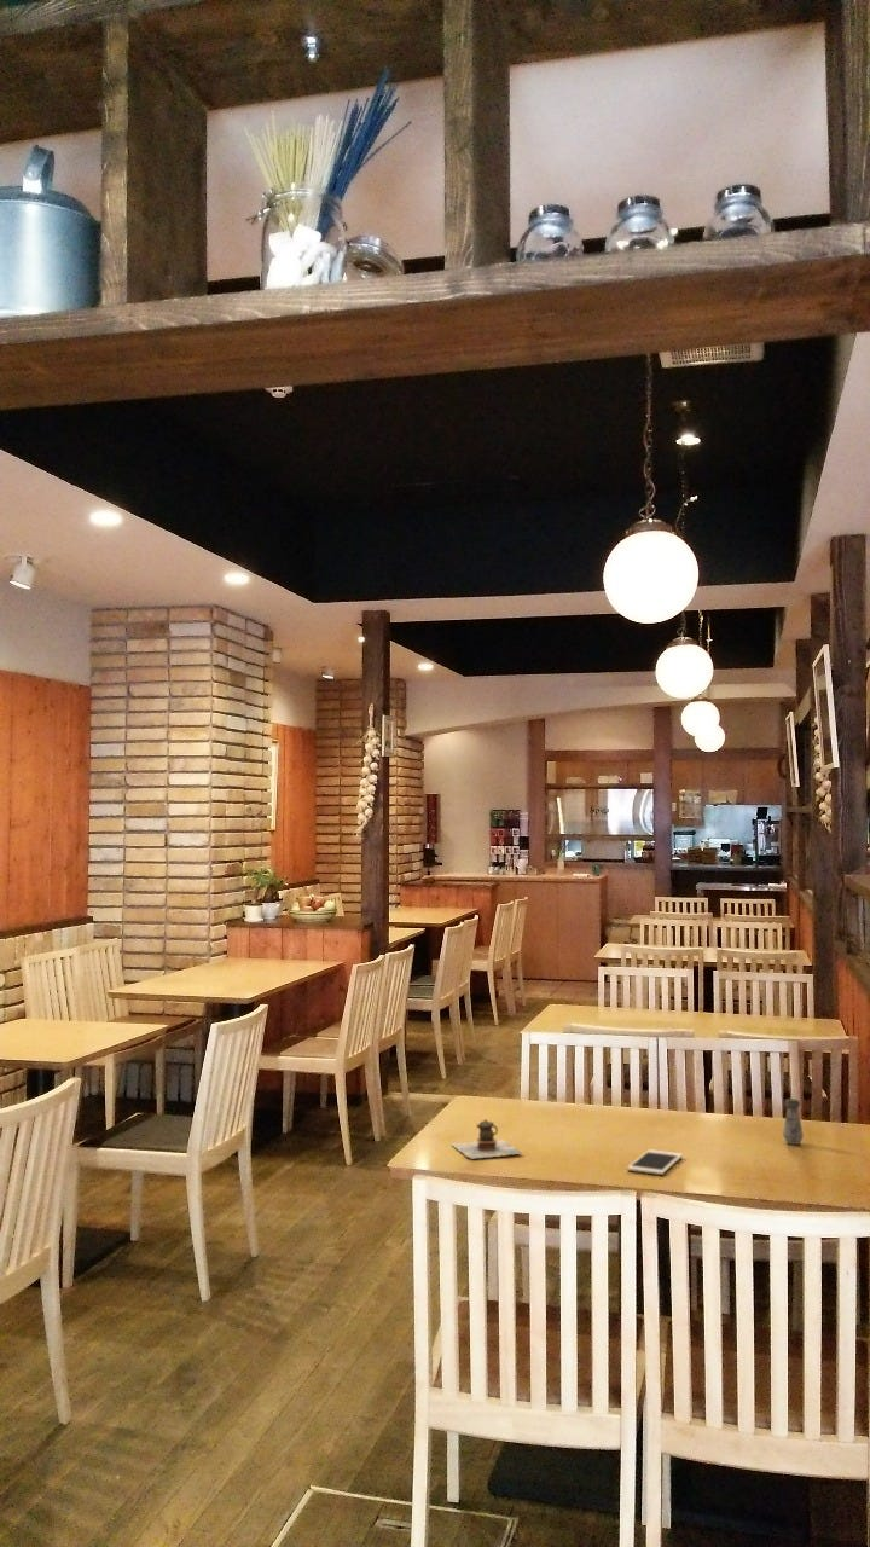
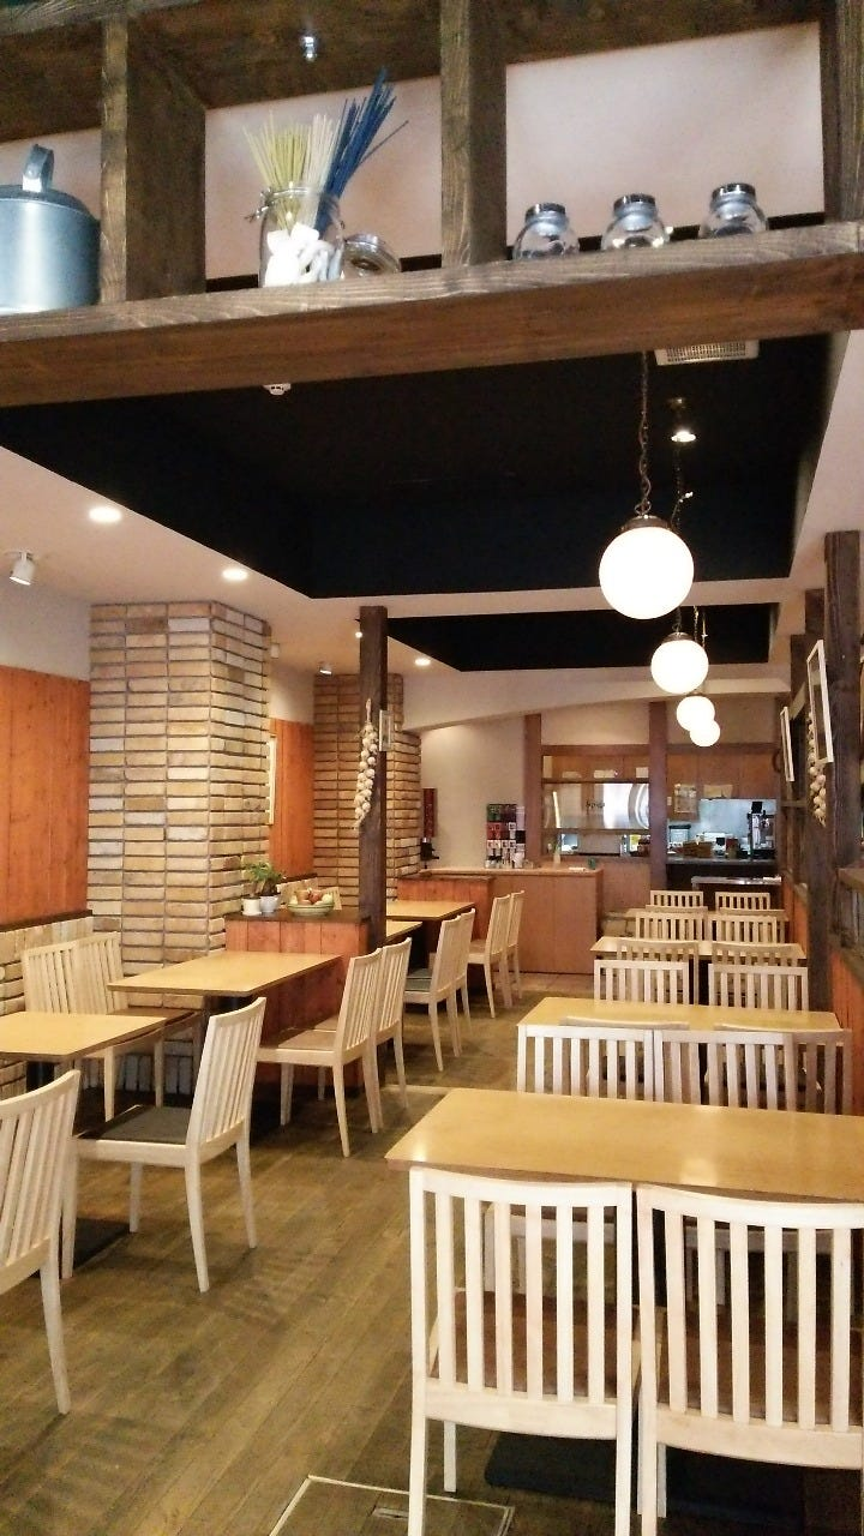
- cell phone [626,1148,684,1176]
- teapot [451,1118,523,1160]
- salt shaker [782,1097,805,1146]
